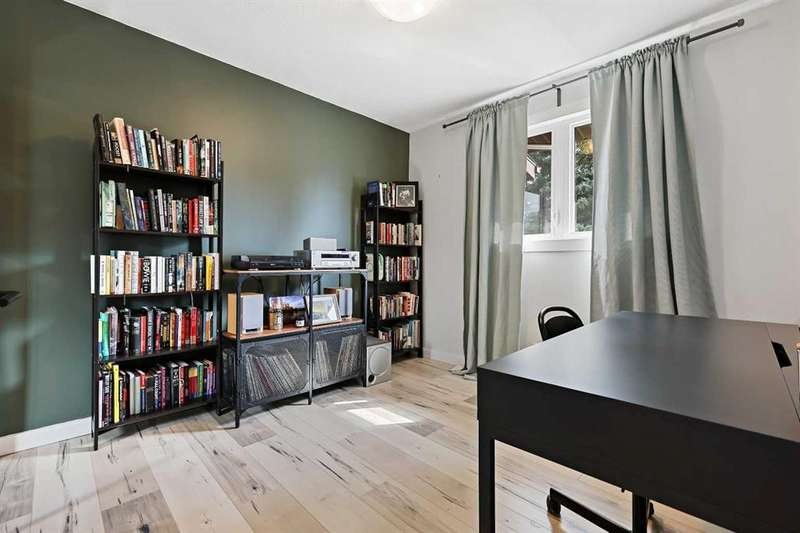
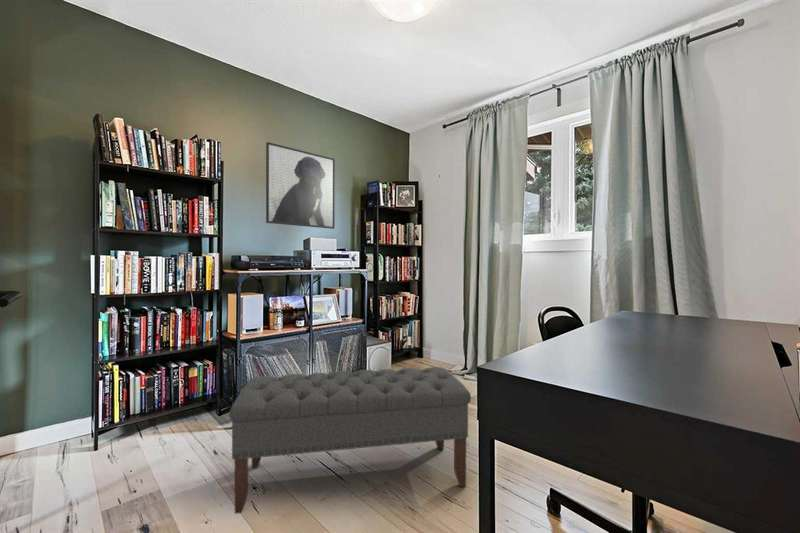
+ bench [228,366,472,515]
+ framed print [265,141,336,230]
